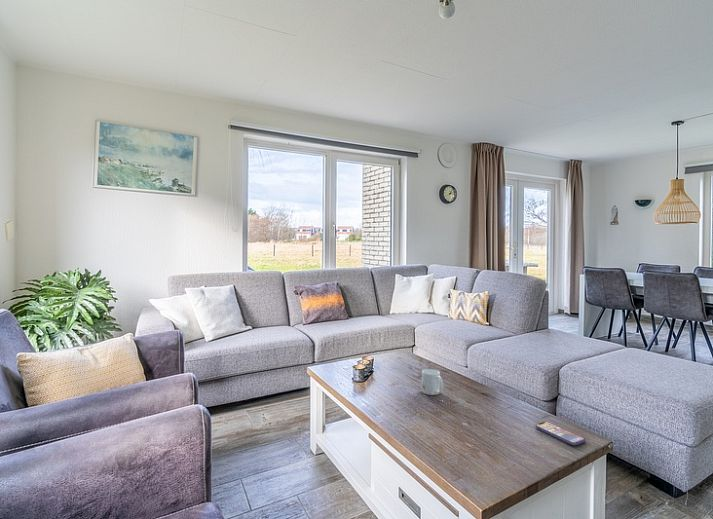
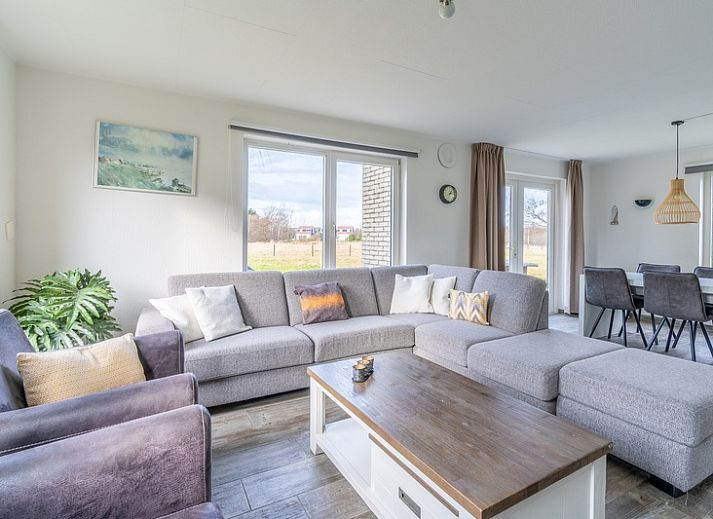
- mug [421,368,444,396]
- smartphone [534,421,586,446]
